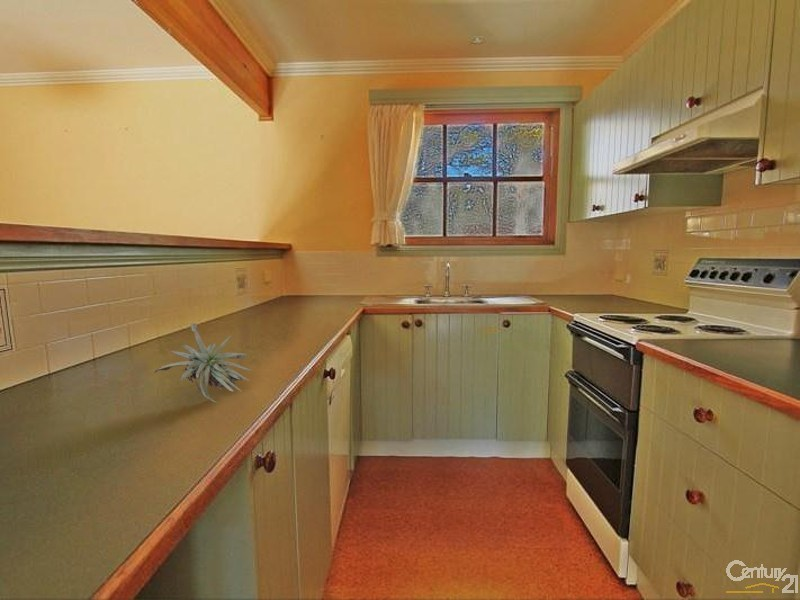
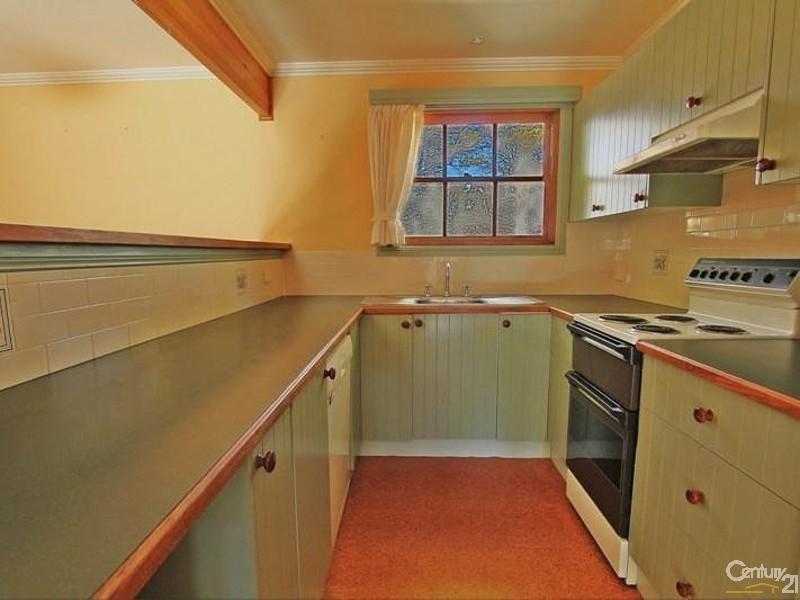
- succulent plant [152,322,254,404]
